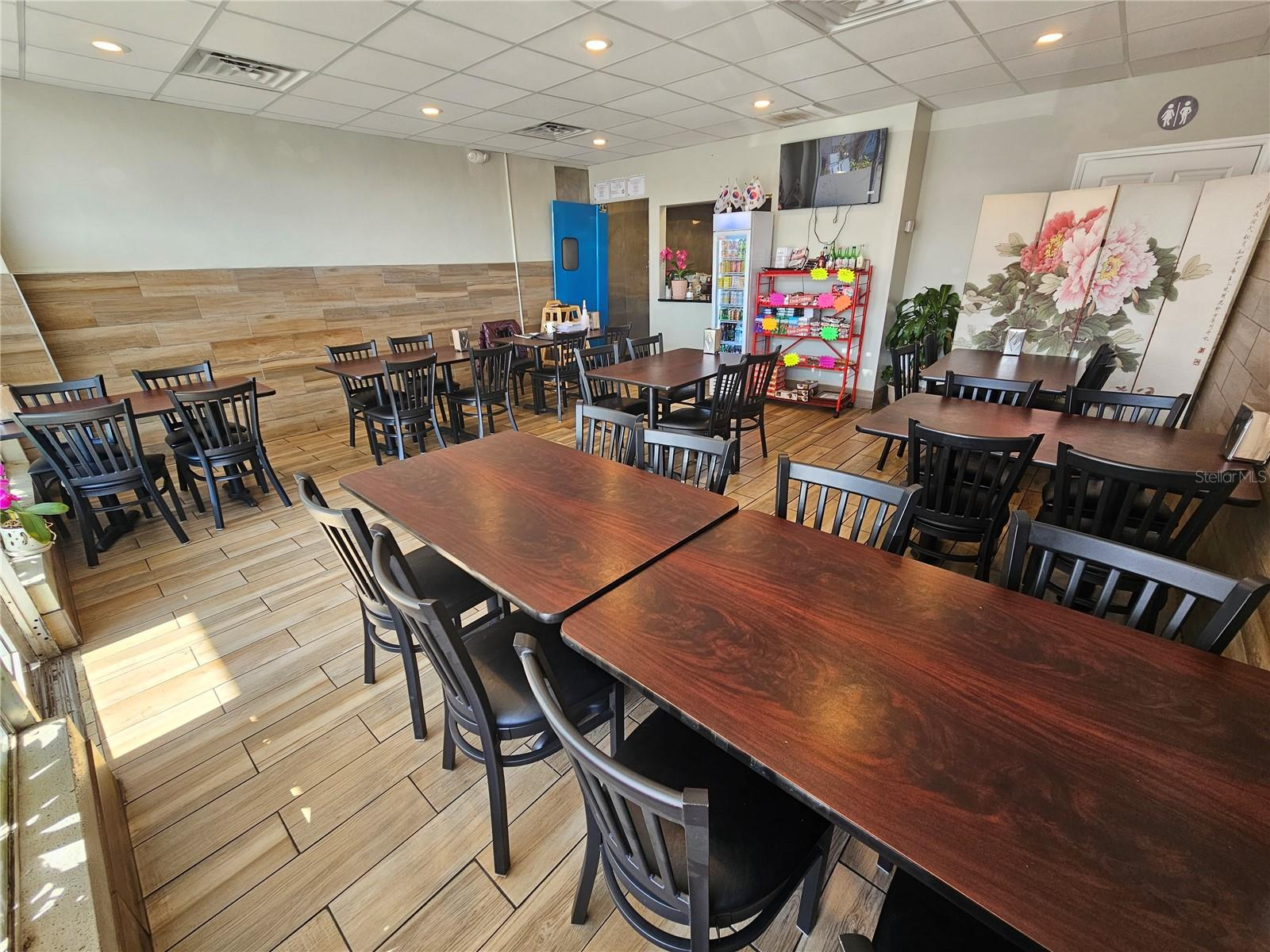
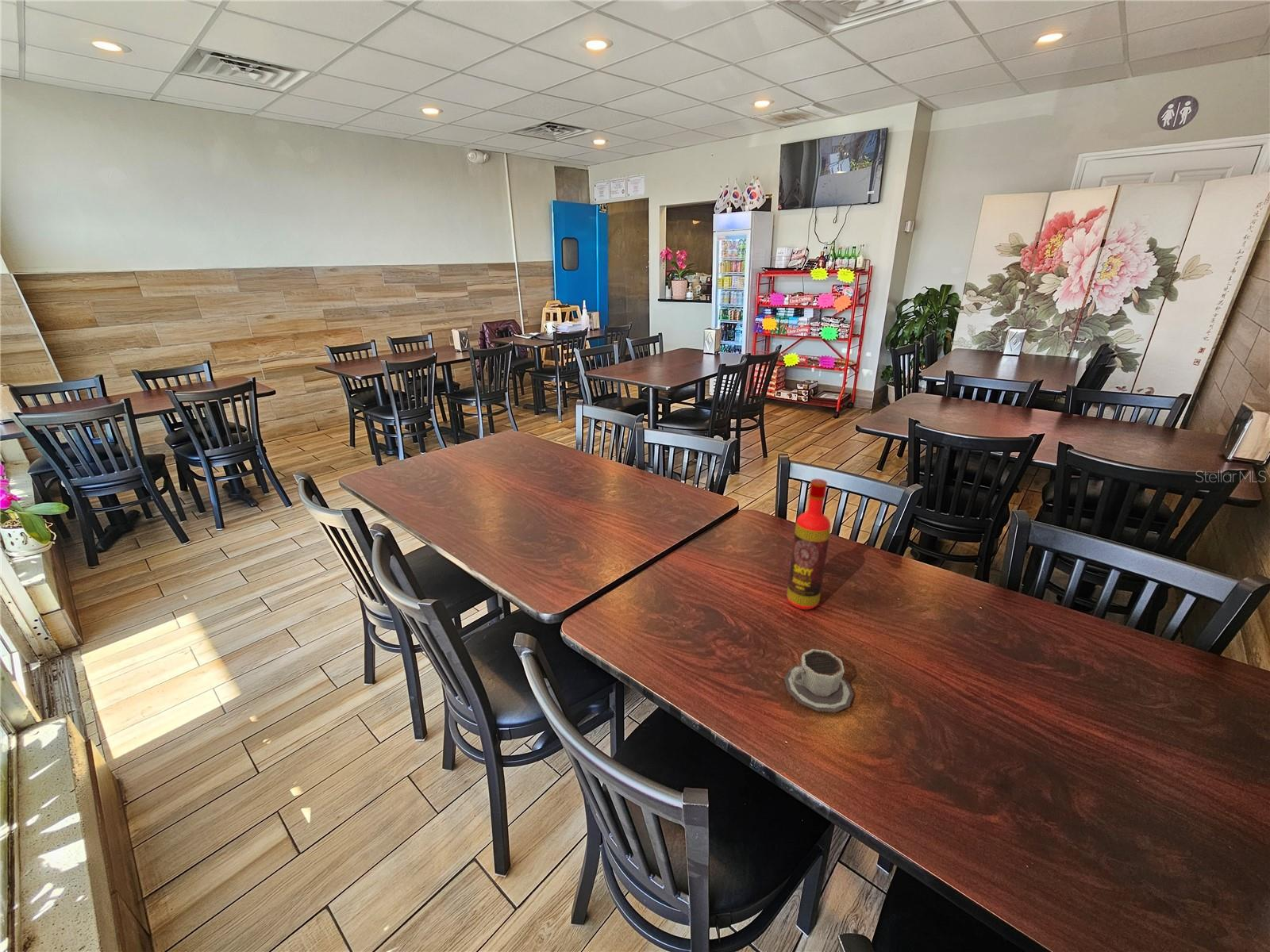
+ cup [783,648,855,713]
+ bottle [786,478,832,610]
